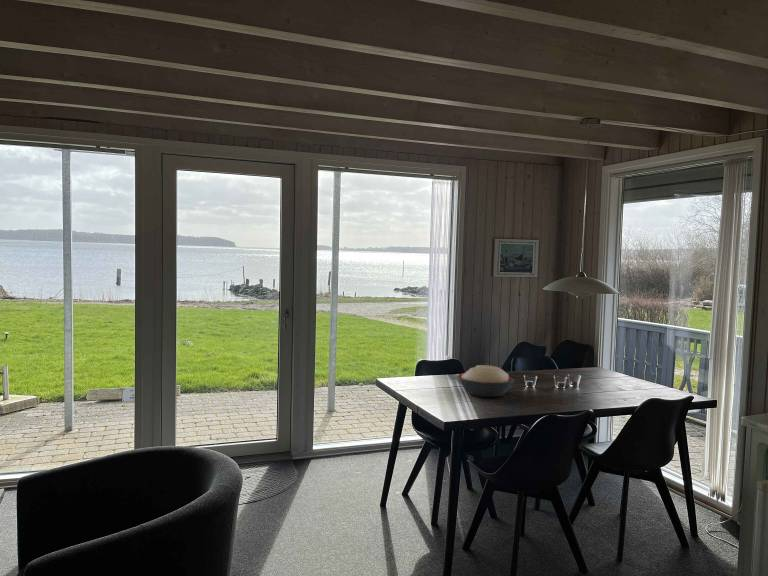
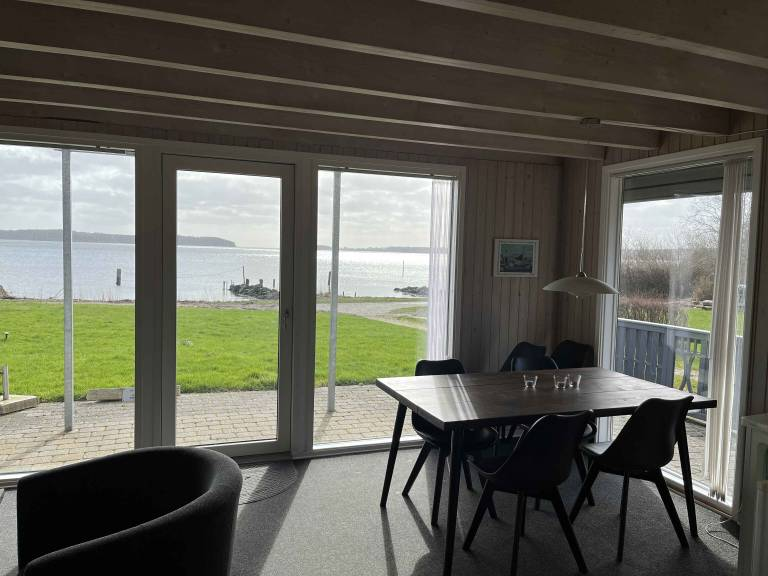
- decorative bowl [455,364,516,398]
